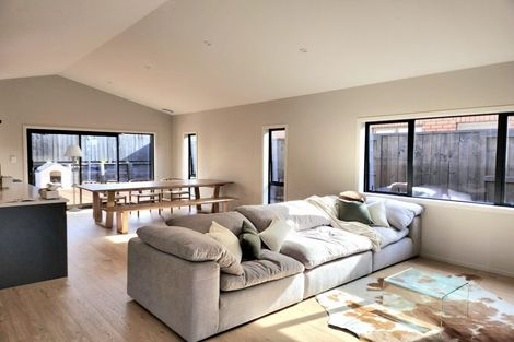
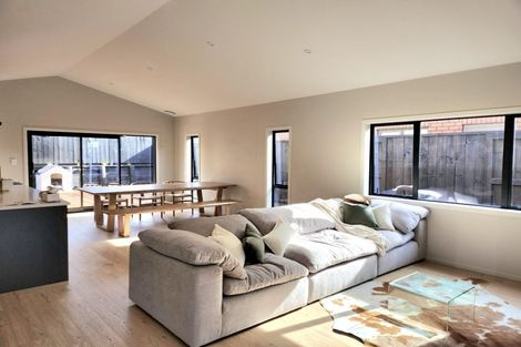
- floor lamp [62,144,85,212]
